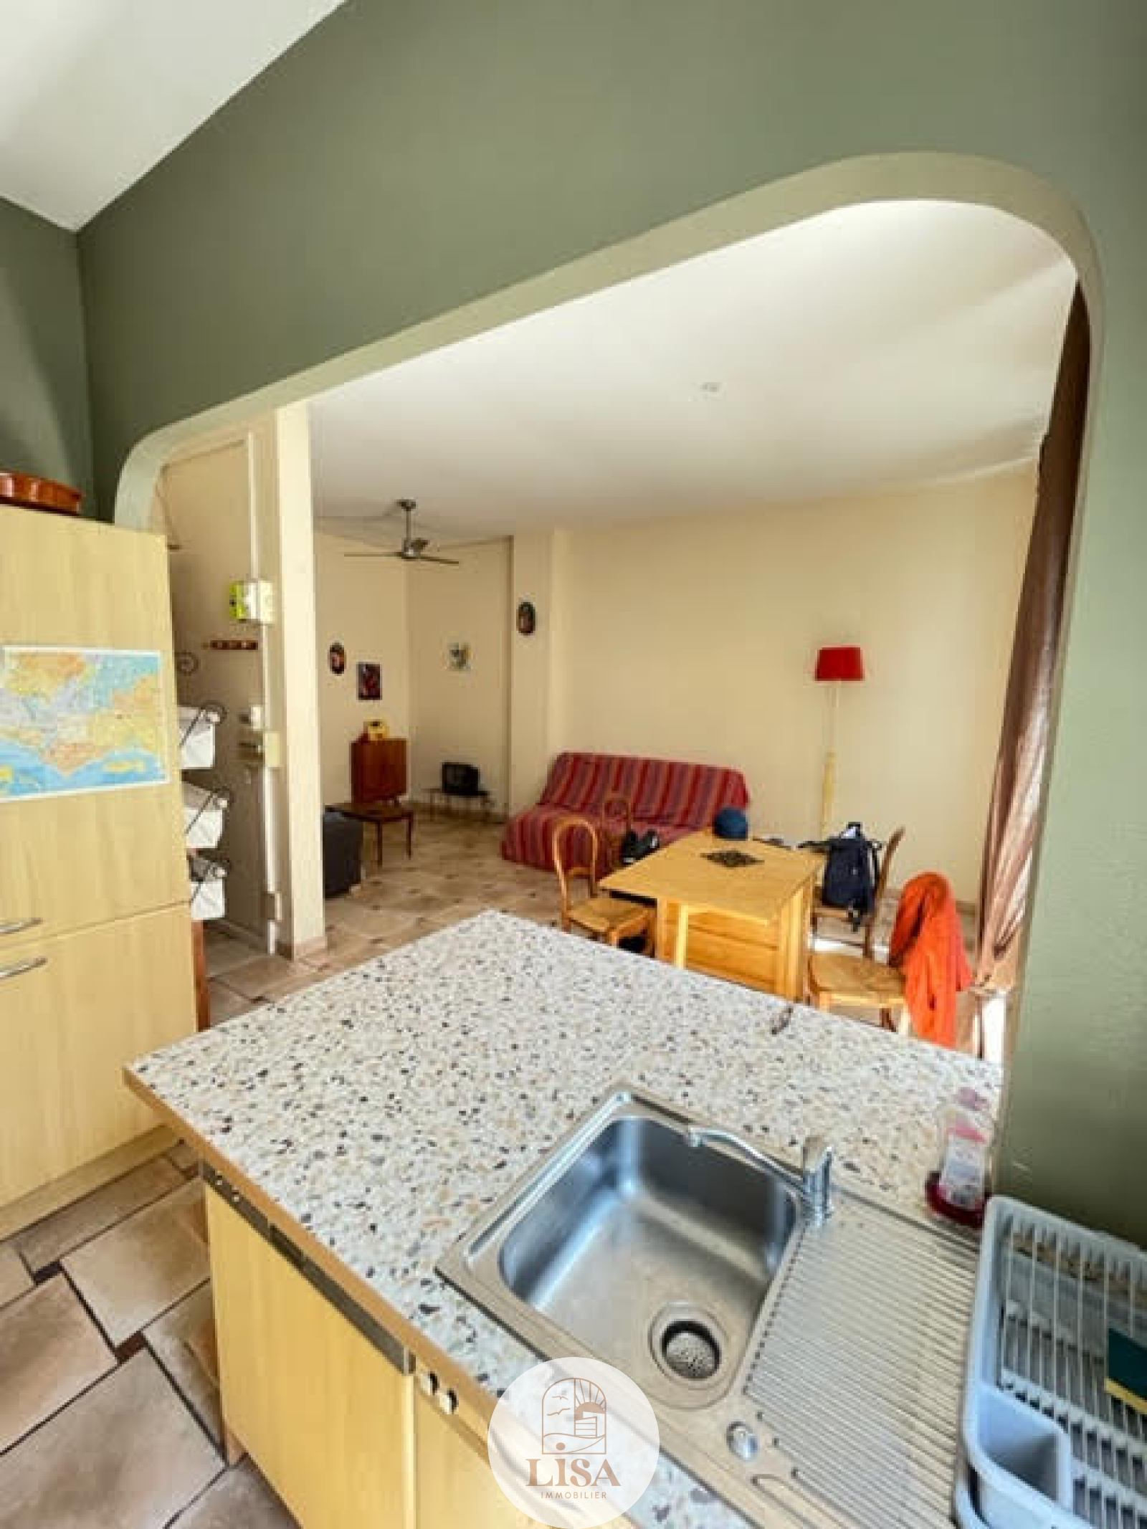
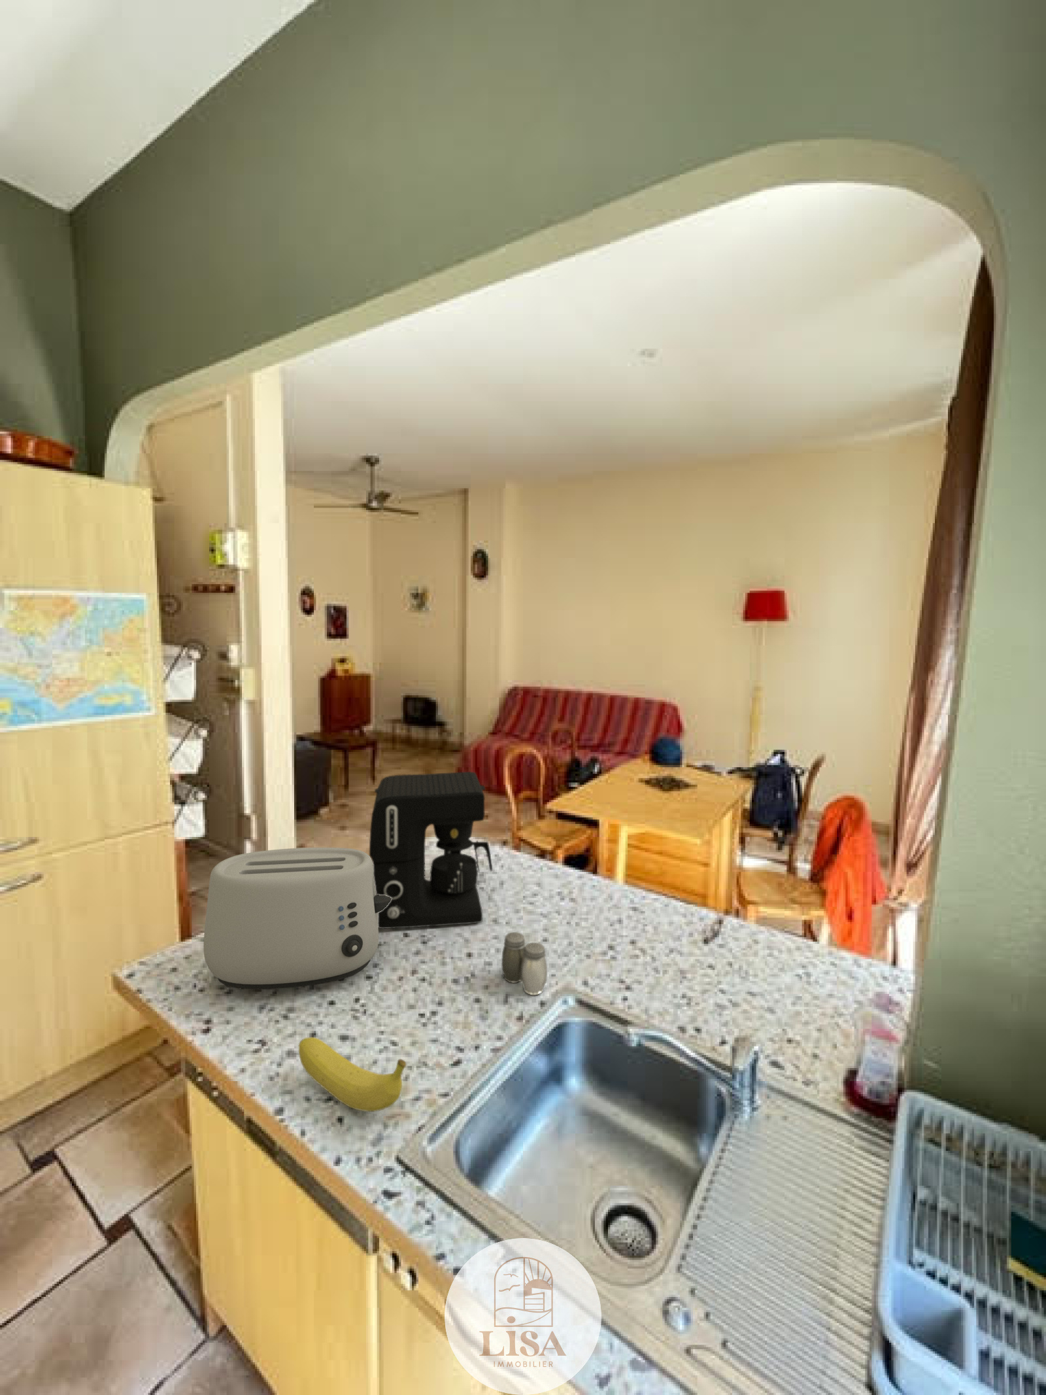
+ toaster [203,846,391,990]
+ salt and pepper shaker [501,931,548,995]
+ coffee maker [369,771,493,929]
+ fruit [298,1037,407,1111]
